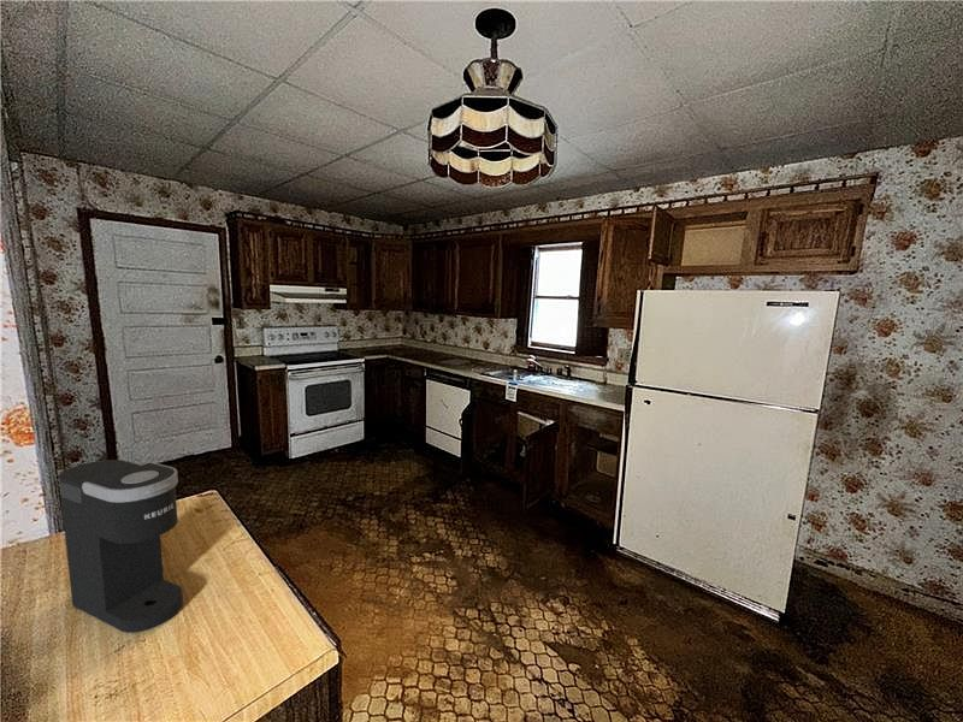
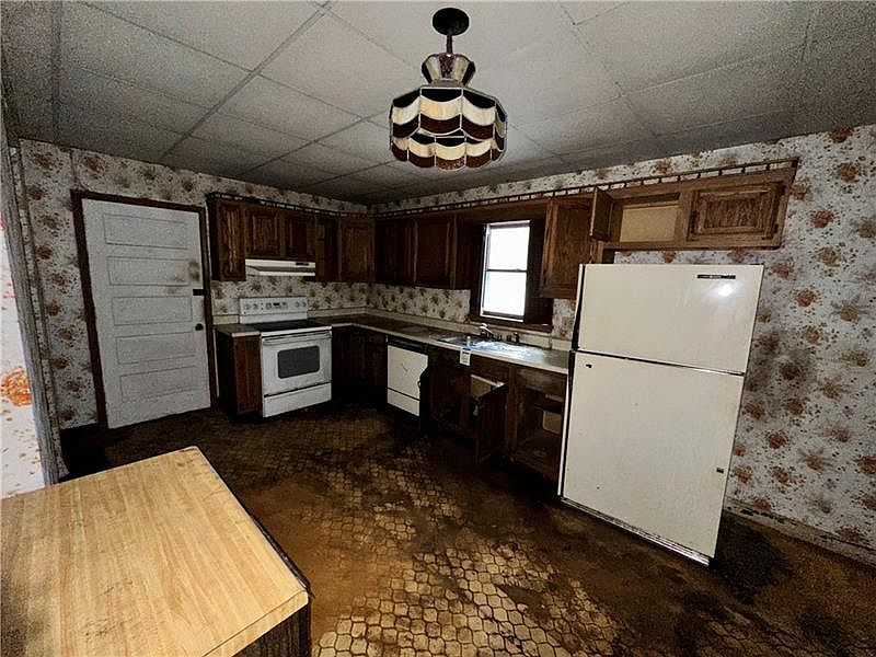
- coffee maker [58,458,184,634]
